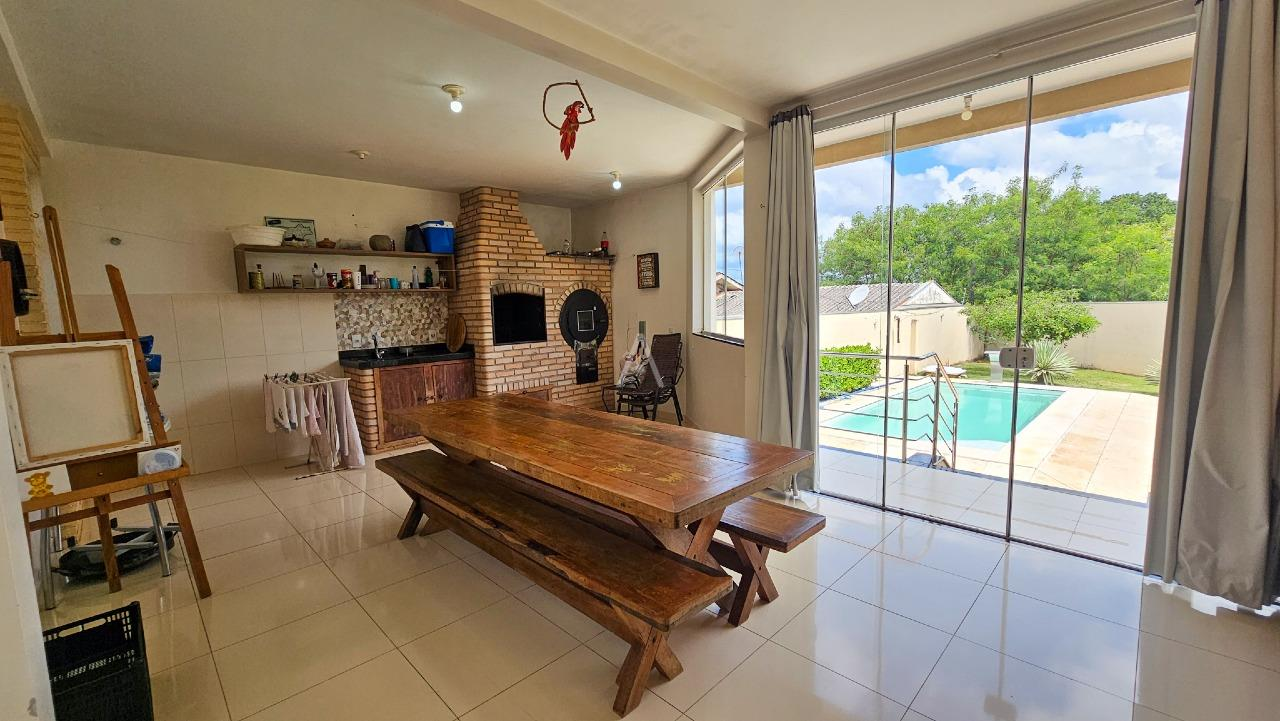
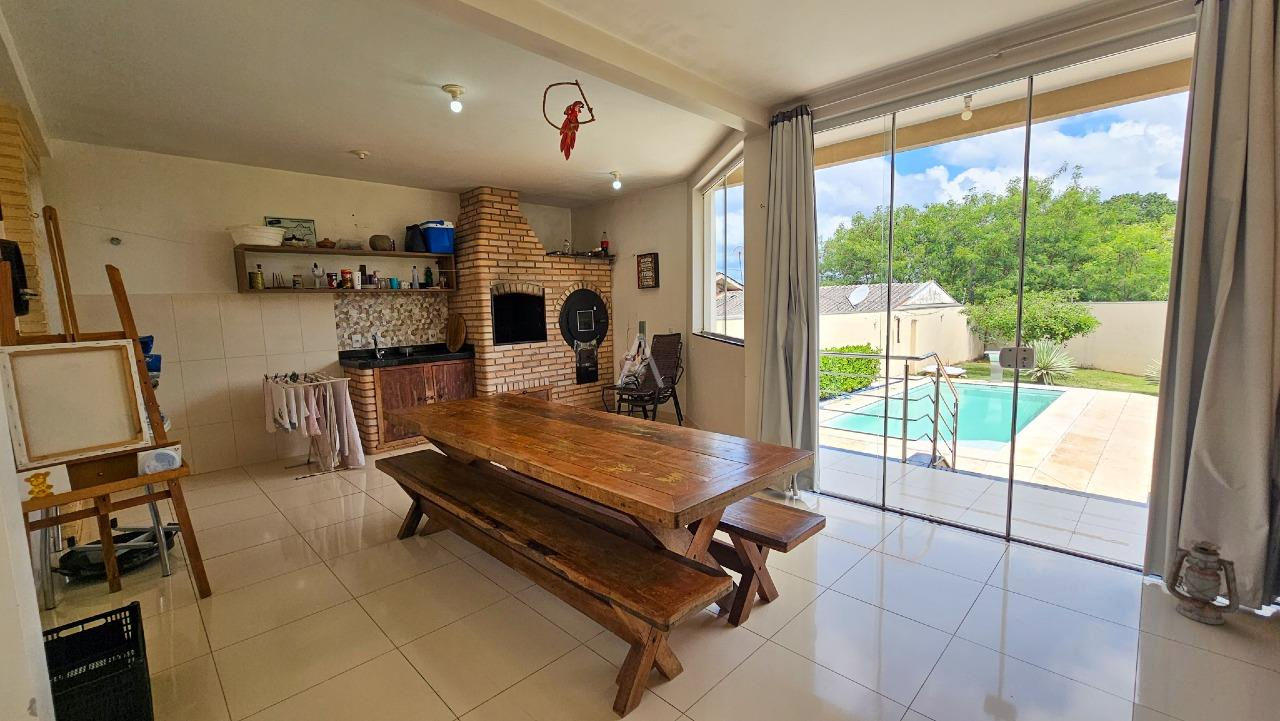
+ lantern [1165,539,1240,626]
